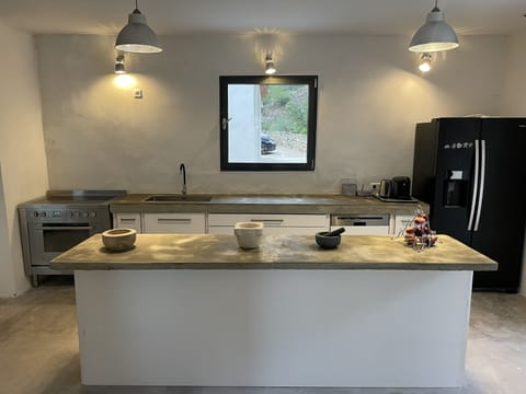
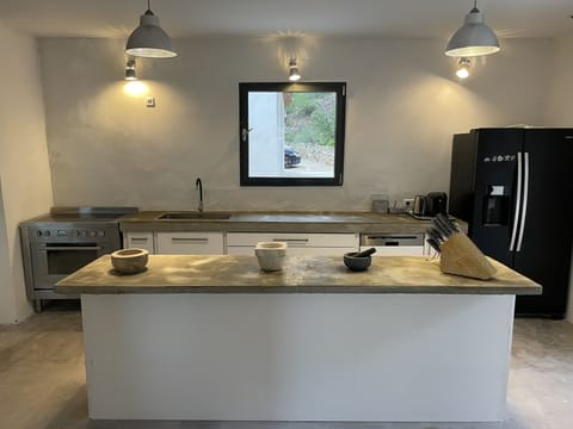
+ knife block [424,212,499,280]
